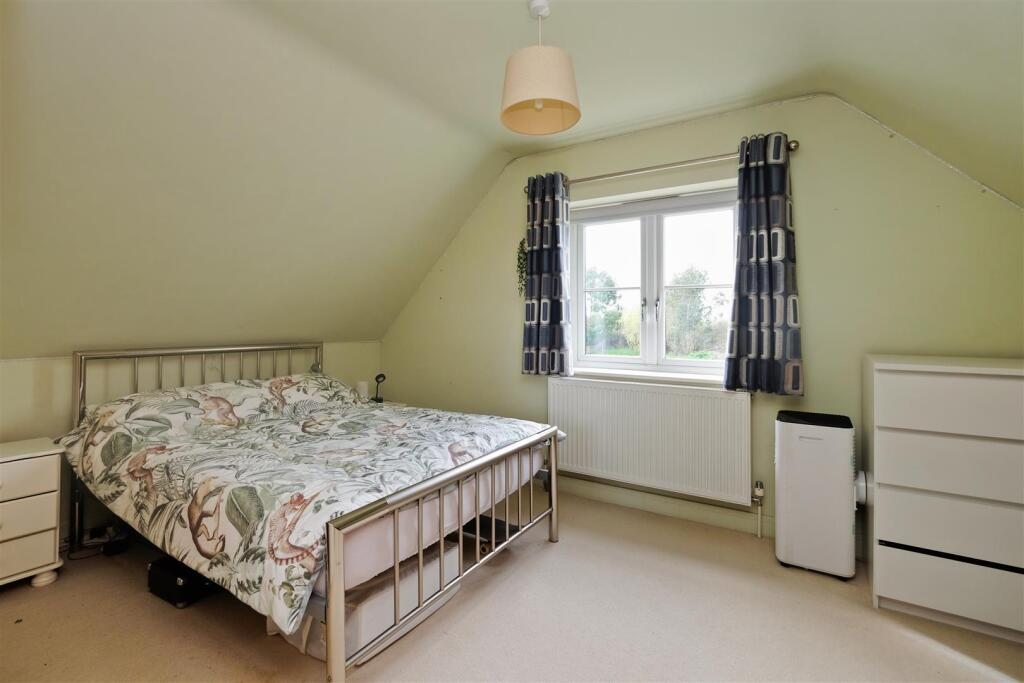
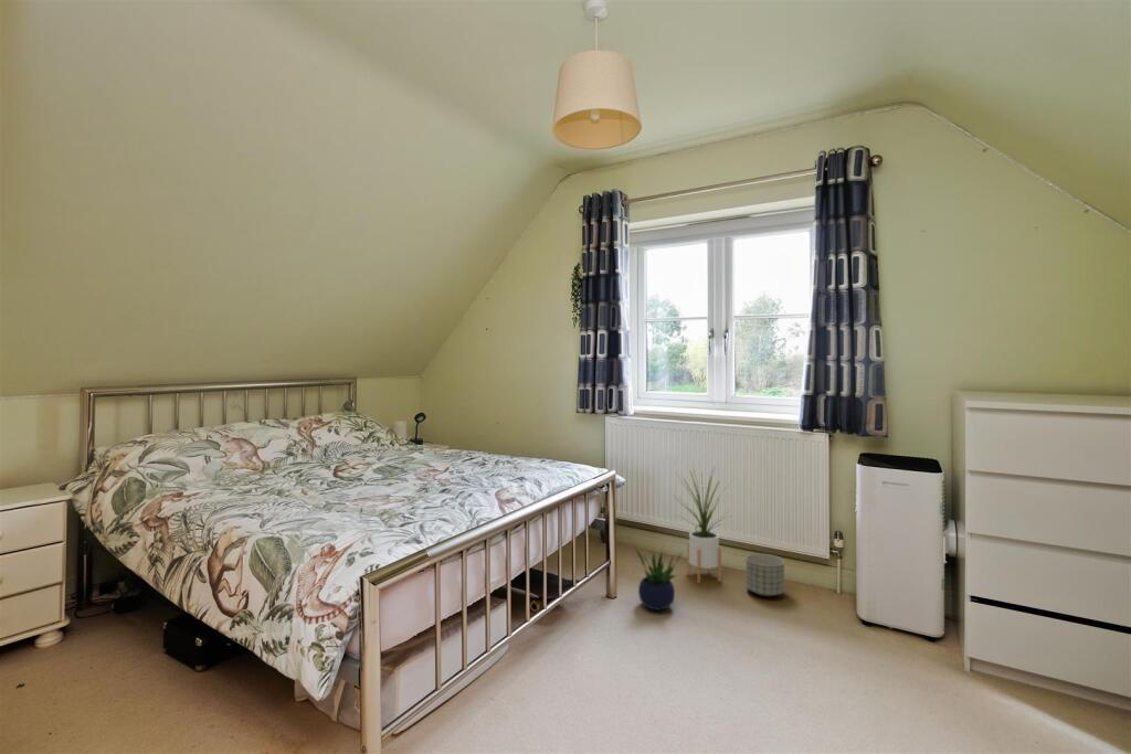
+ house plant [673,461,737,584]
+ potted plant [634,545,684,612]
+ planter [746,552,785,598]
